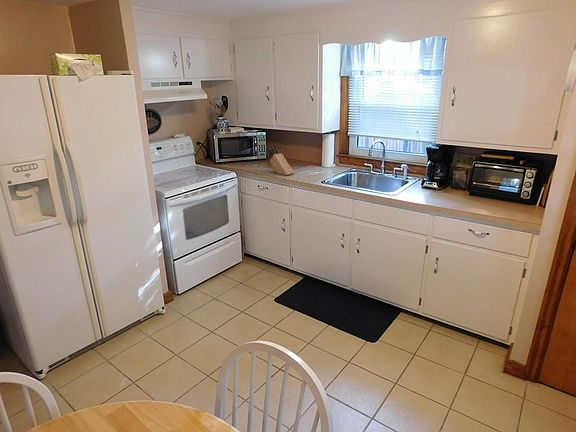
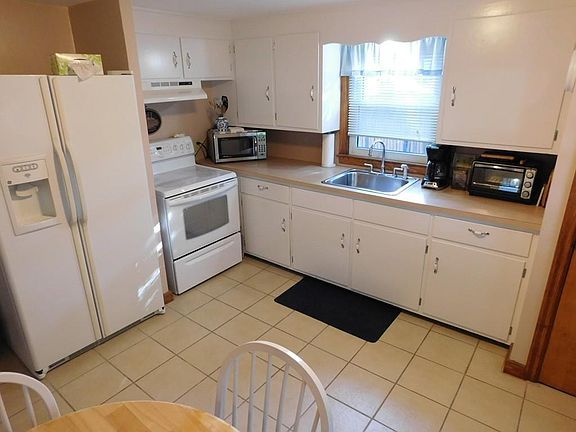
- knife block [267,146,295,176]
